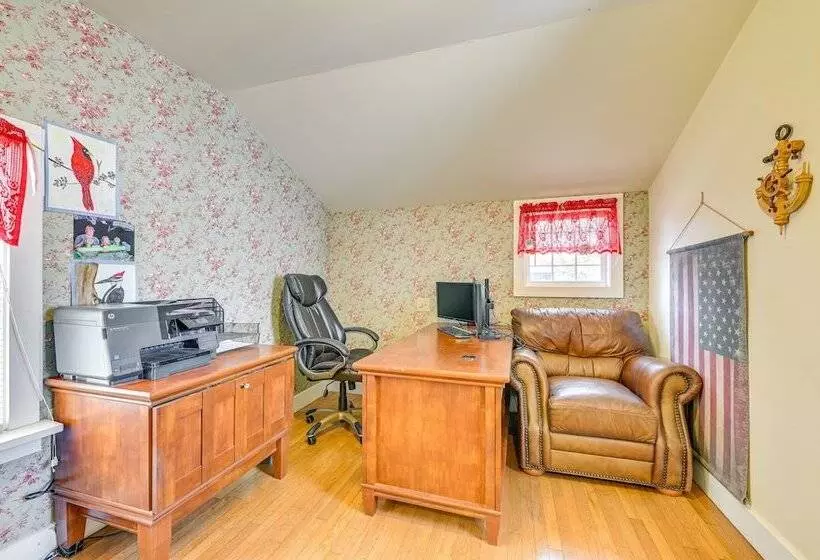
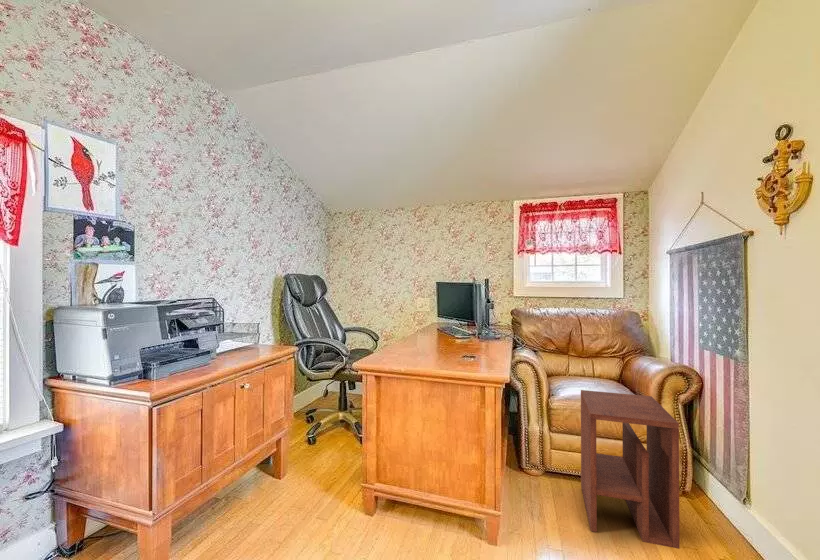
+ side table [580,389,680,550]
